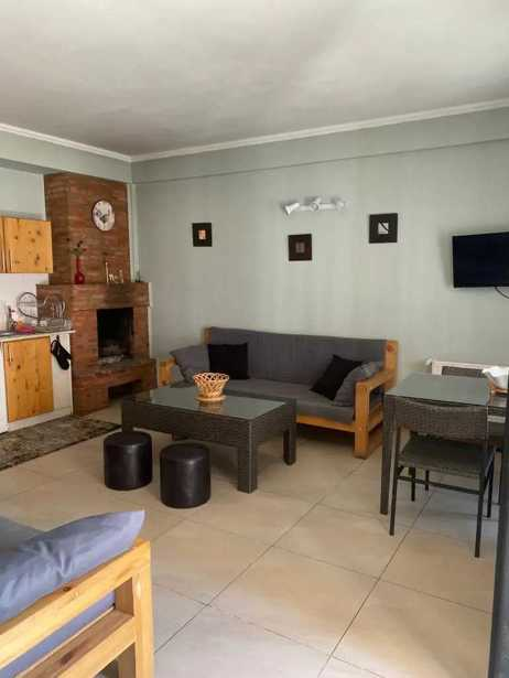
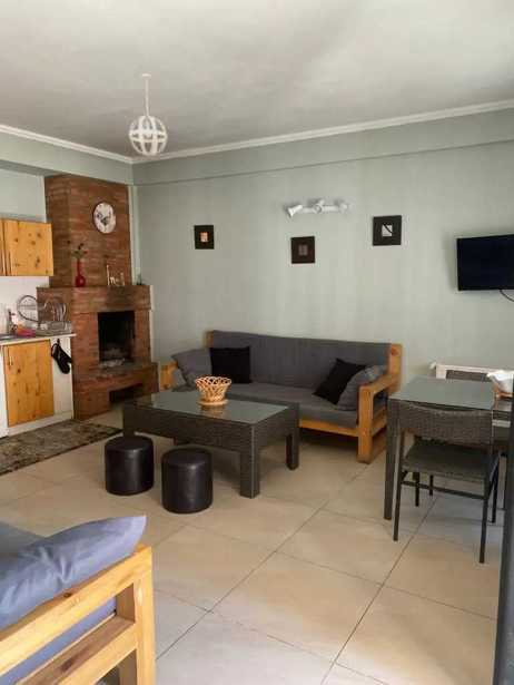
+ pendant light [128,72,168,157]
